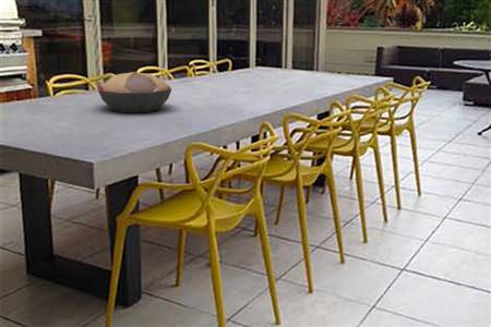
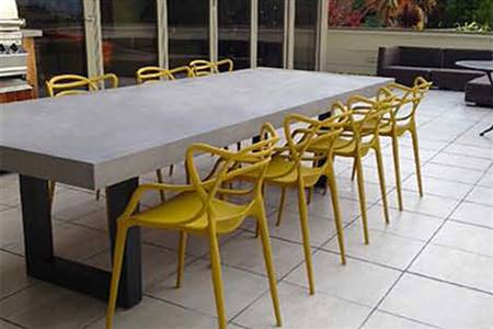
- decorative bowl [97,71,172,113]
